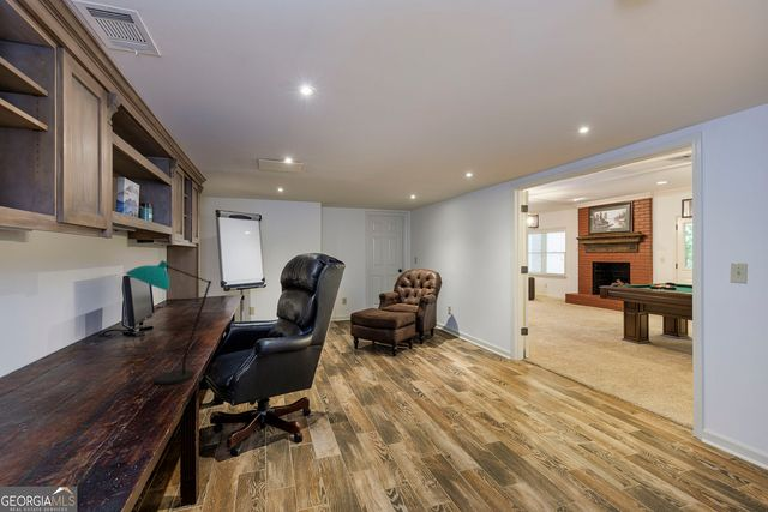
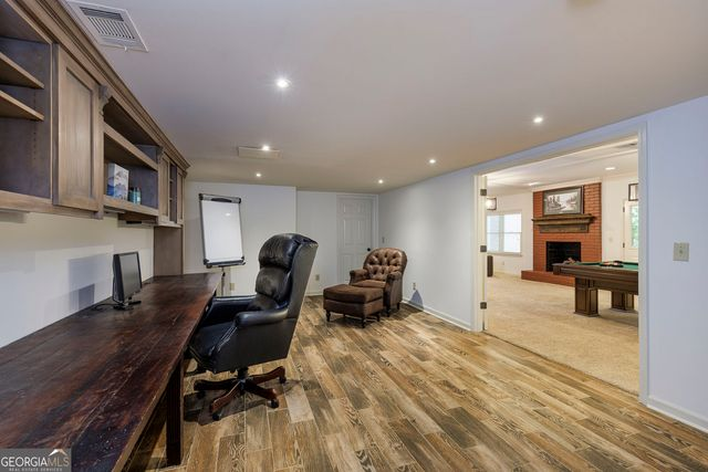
- desk lamp [125,259,212,386]
